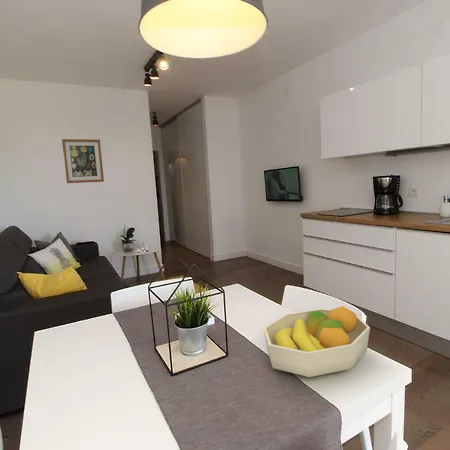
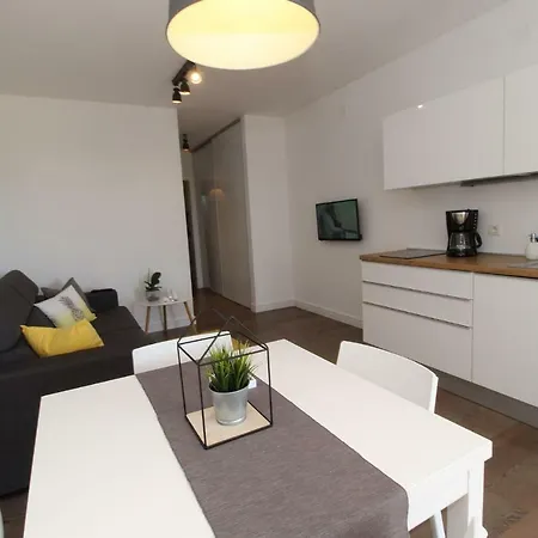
- fruit bowl [262,305,371,378]
- wall art [61,138,105,184]
